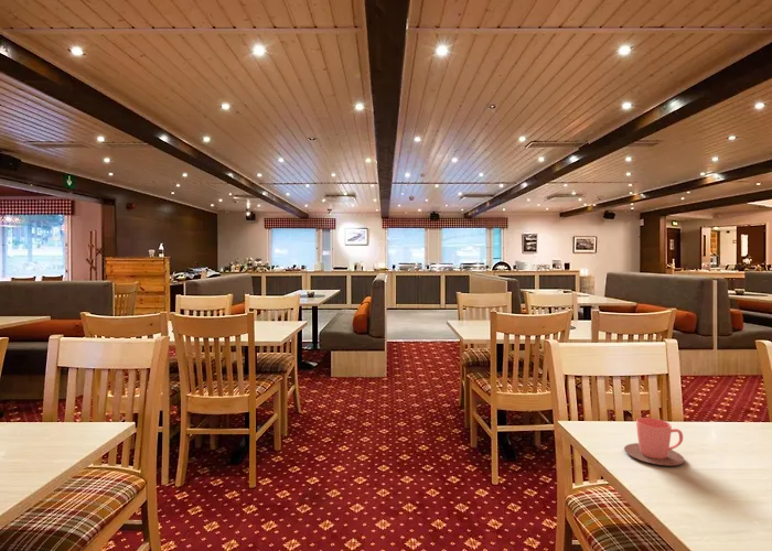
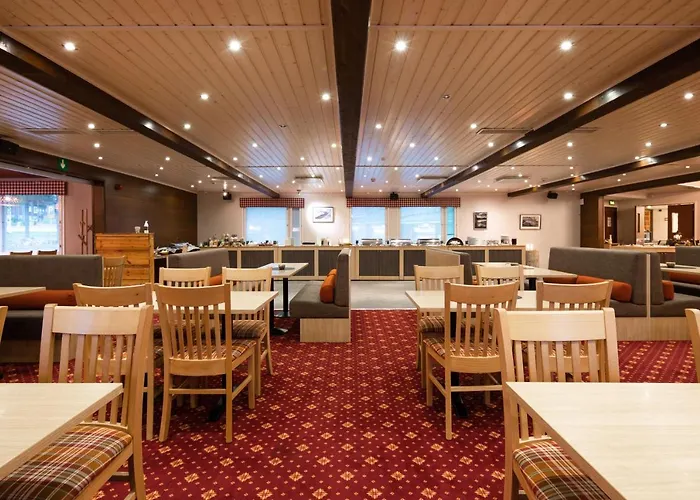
- cup [623,417,686,466]
